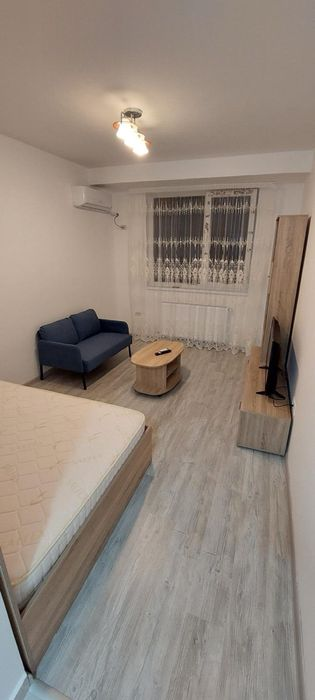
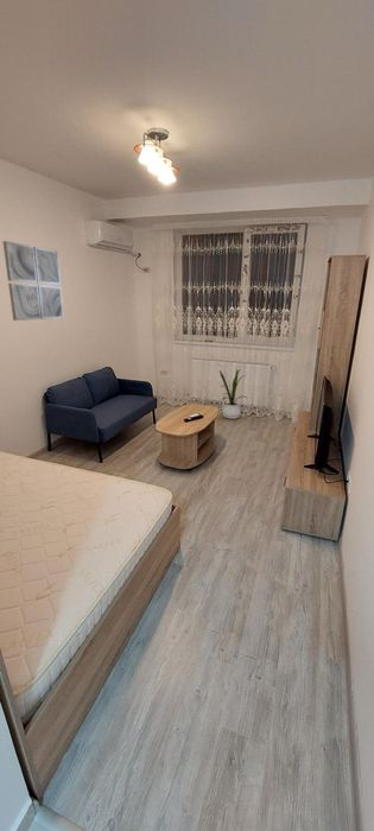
+ house plant [216,362,249,420]
+ wall art [2,240,65,322]
